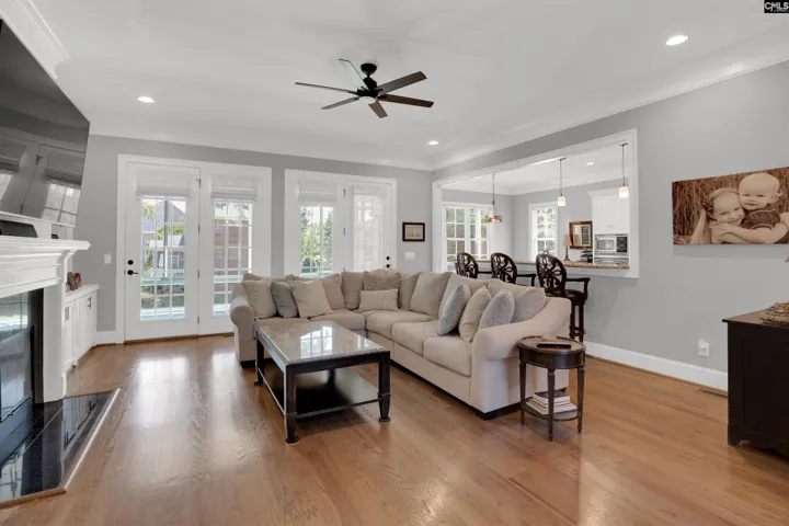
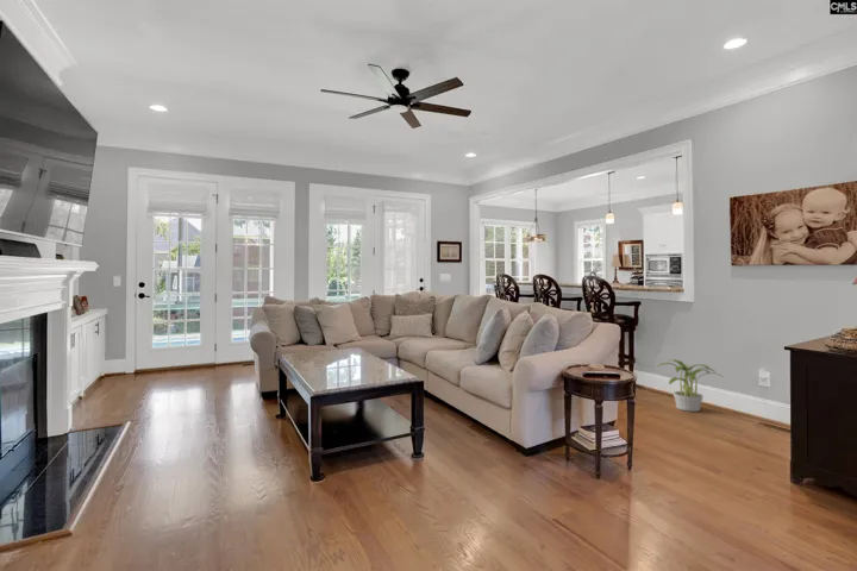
+ potted plant [656,358,722,413]
